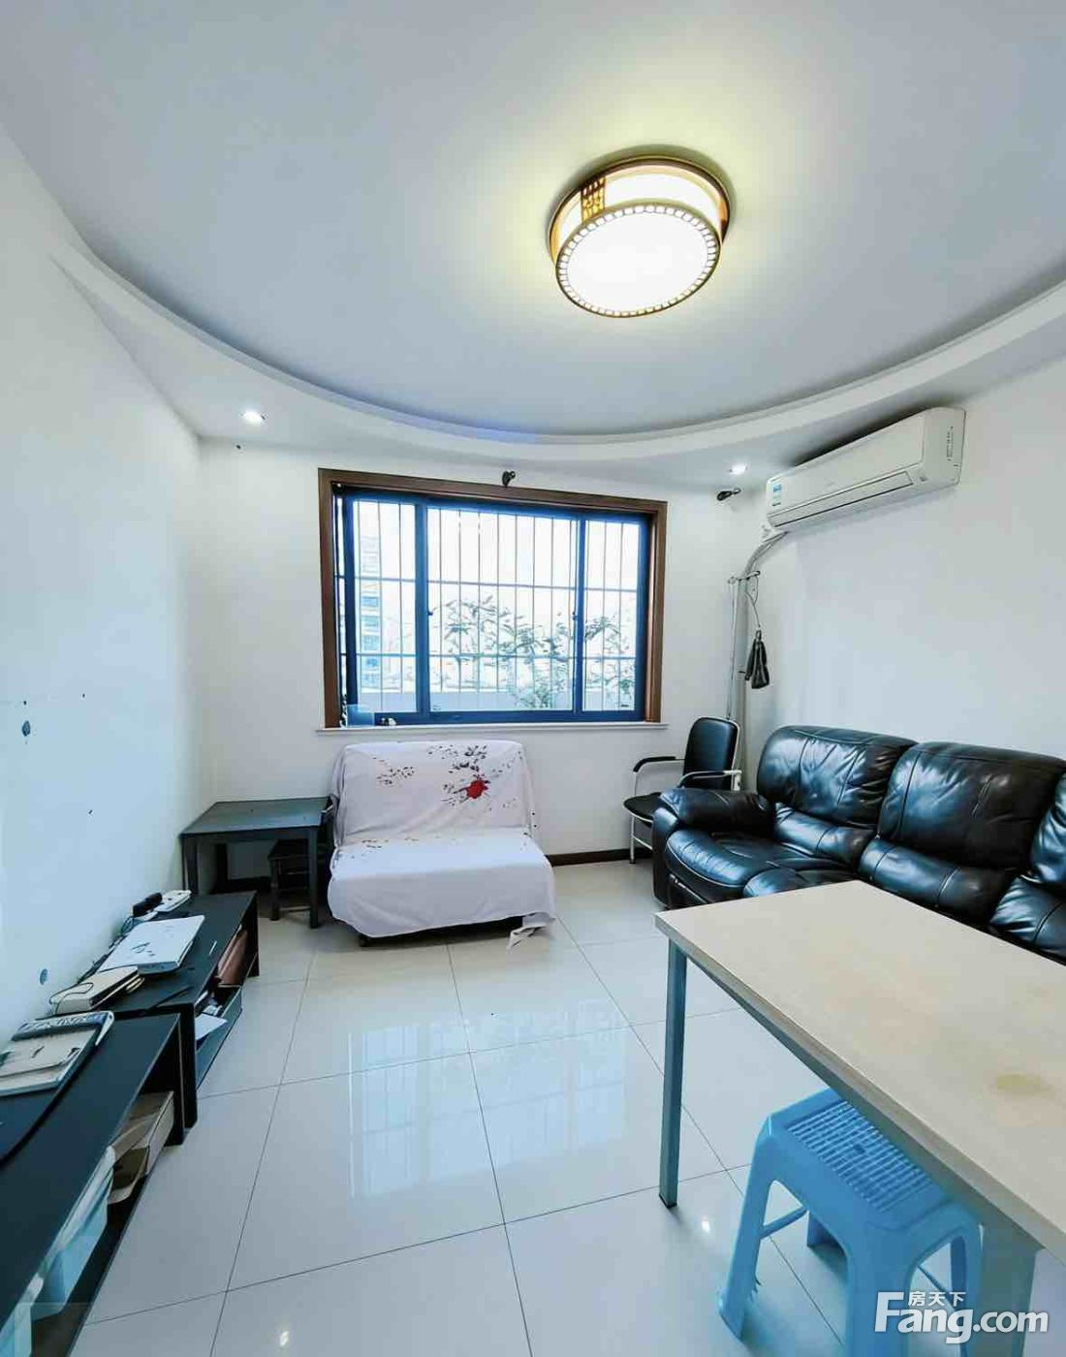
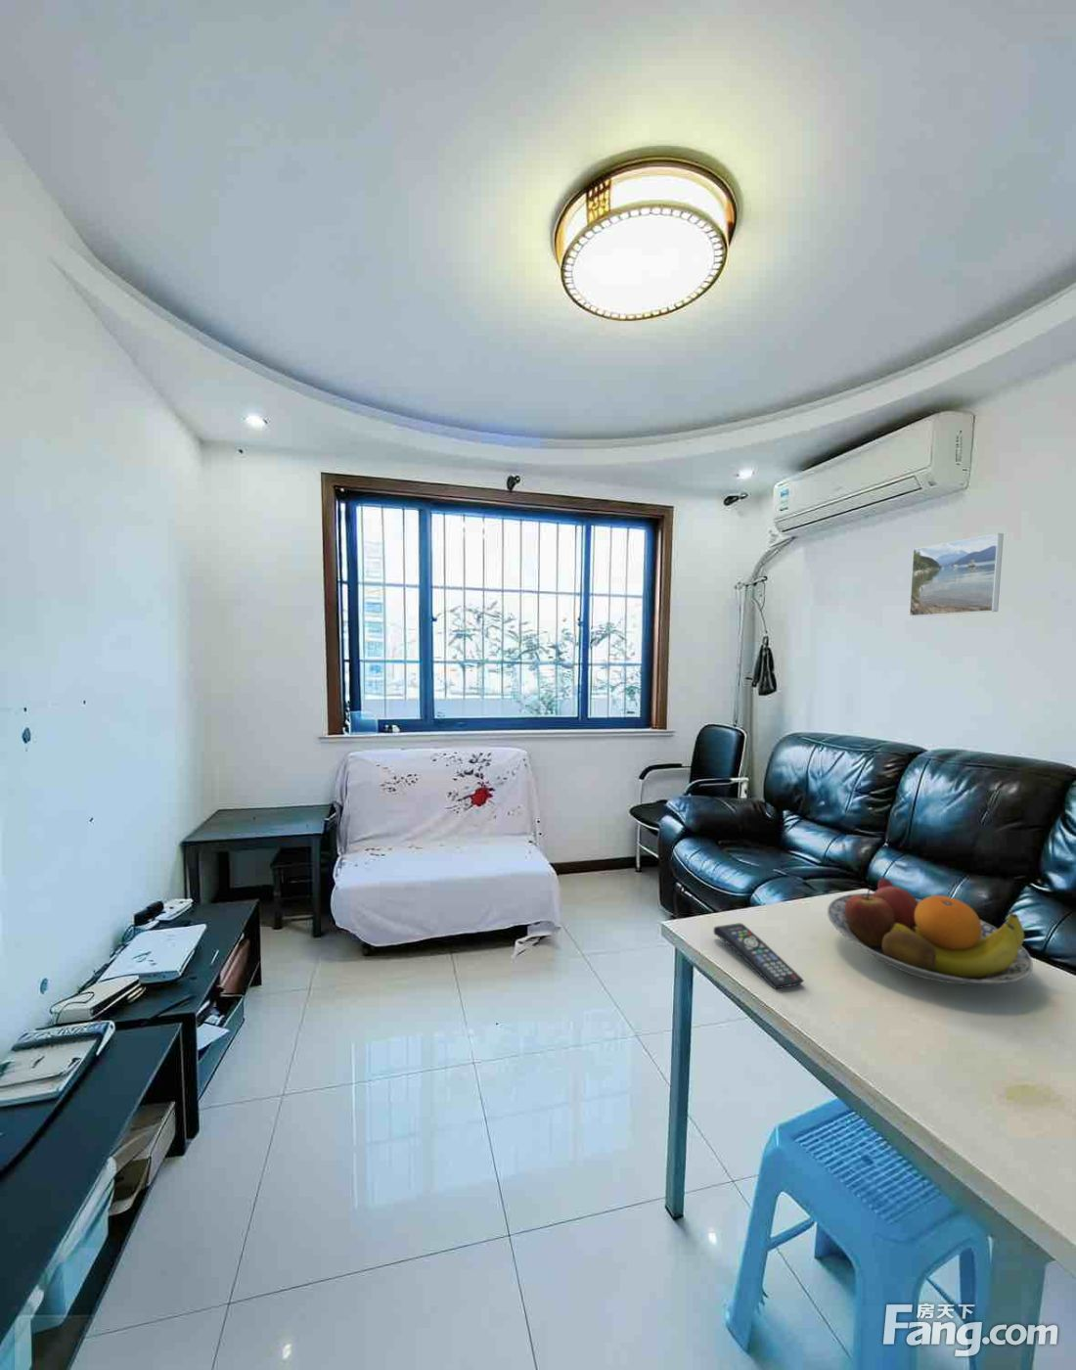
+ remote control [714,922,804,990]
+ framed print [908,533,1005,617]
+ fruit bowl [827,876,1034,985]
